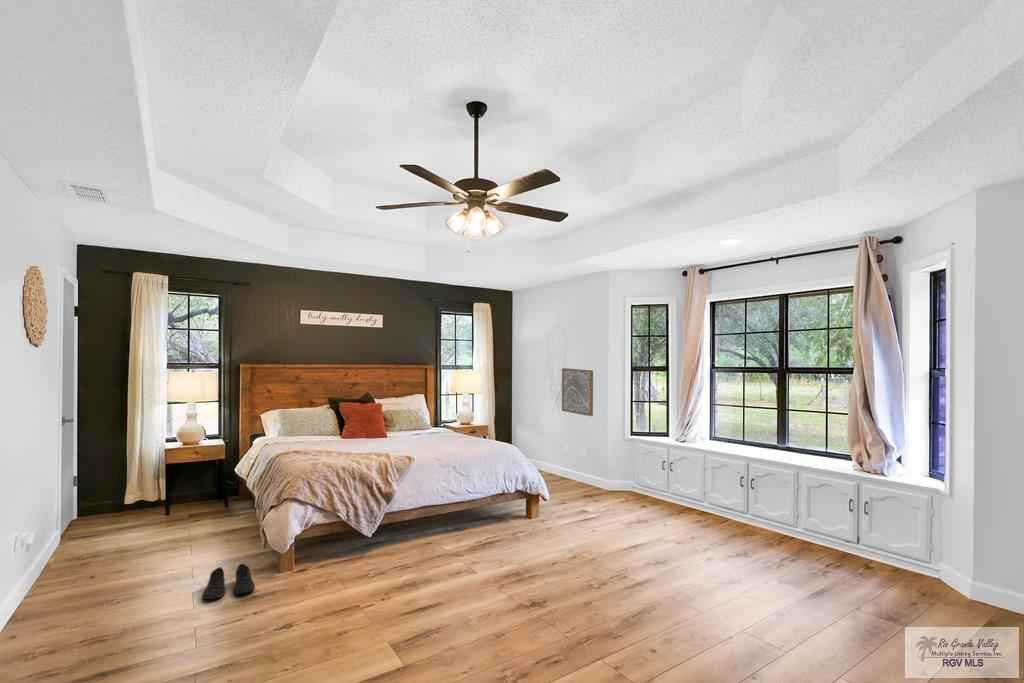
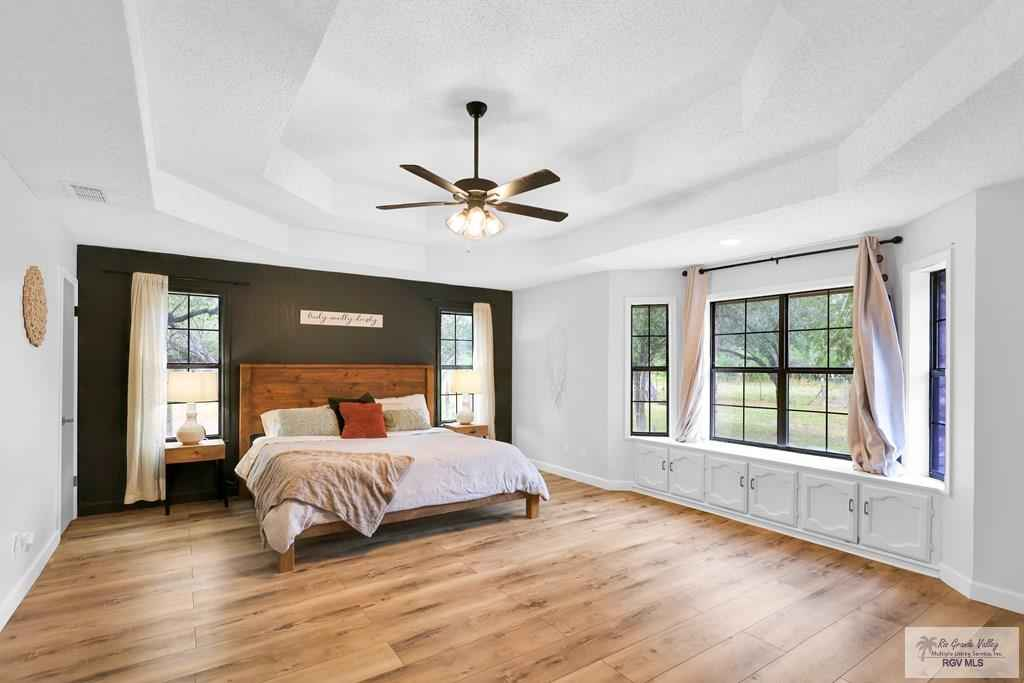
- wall art [561,367,594,417]
- shoe [201,563,256,600]
